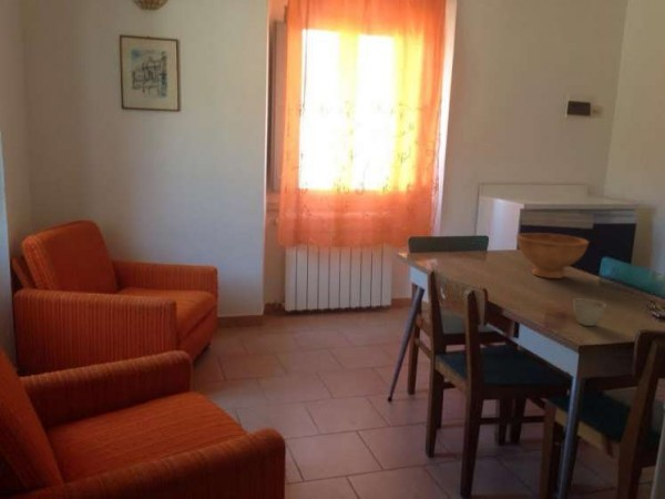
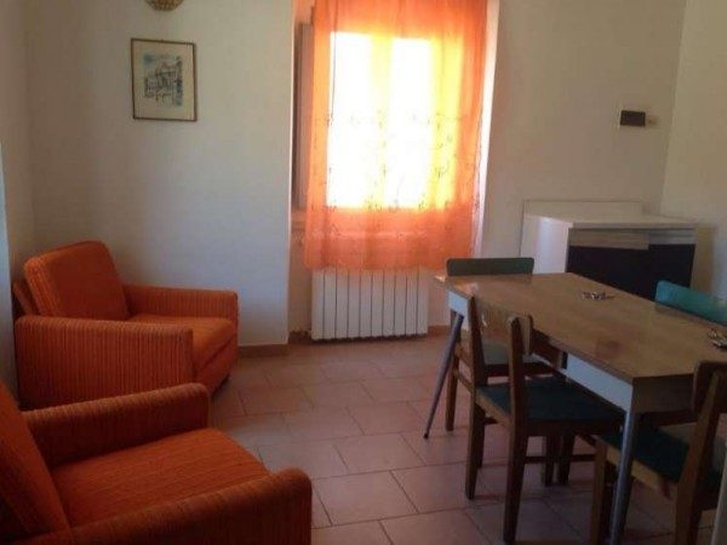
- flower pot [572,298,607,327]
- bowl [515,232,591,279]
